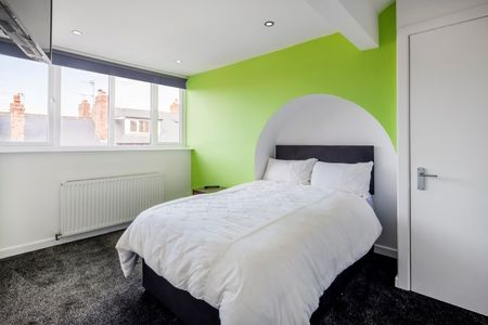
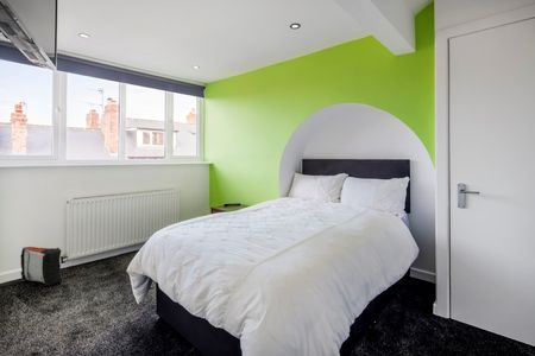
+ backpack [19,246,64,287]
